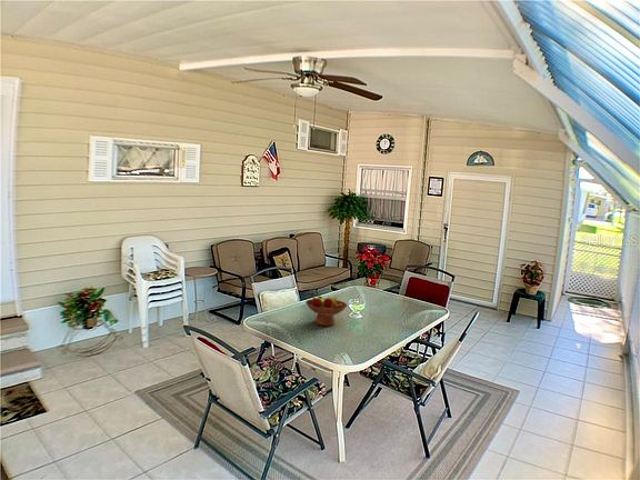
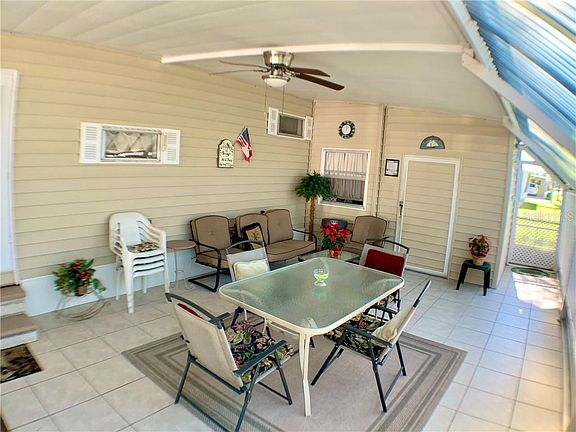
- fruit bowl [304,292,349,327]
